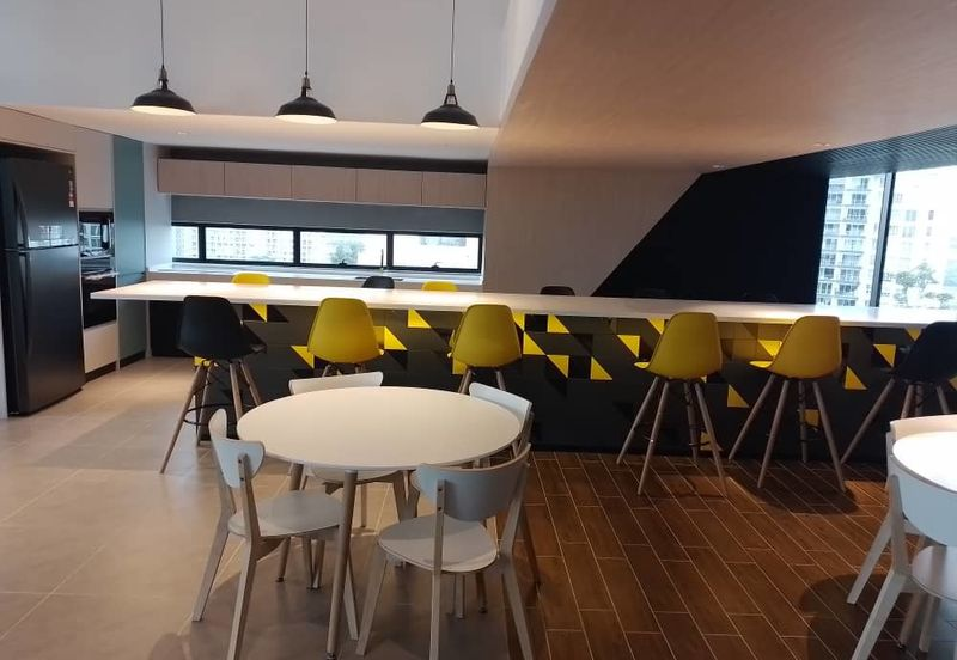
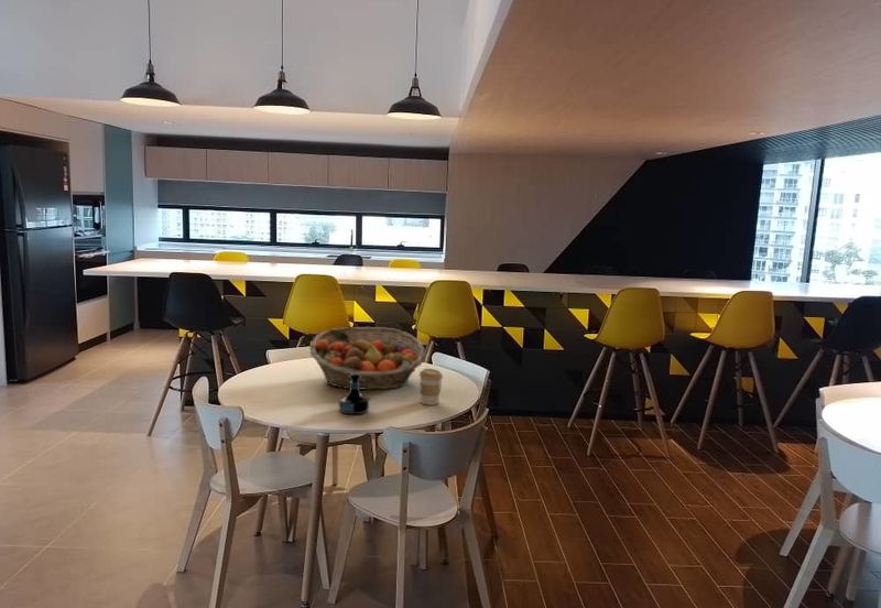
+ fruit basket [308,326,427,390]
+ coffee cup [418,368,444,406]
+ tequila bottle [338,373,371,415]
